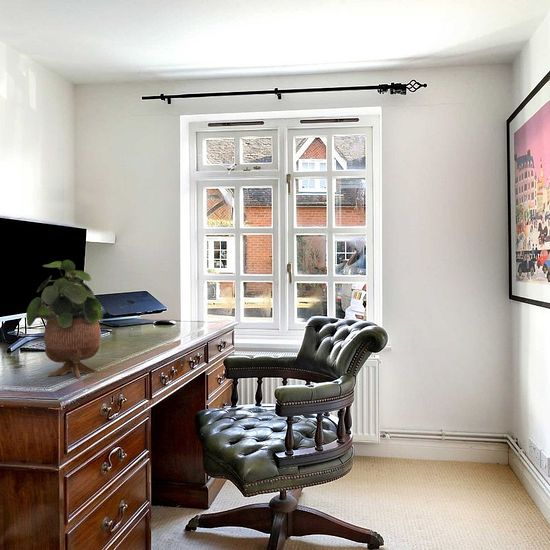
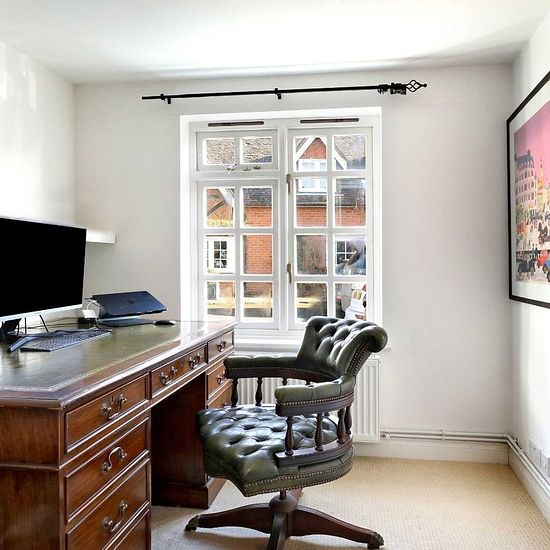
- potted plant [25,259,104,379]
